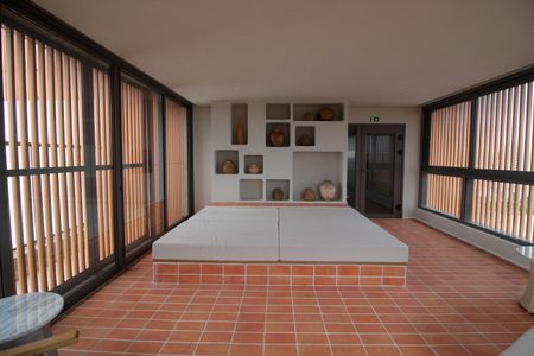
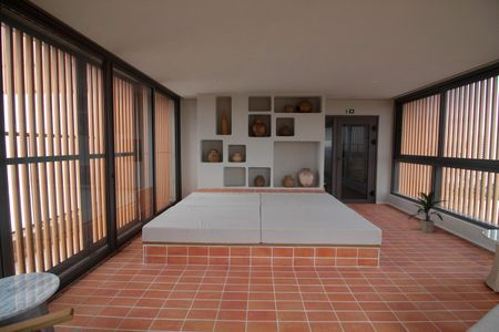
+ indoor plant [406,190,448,234]
